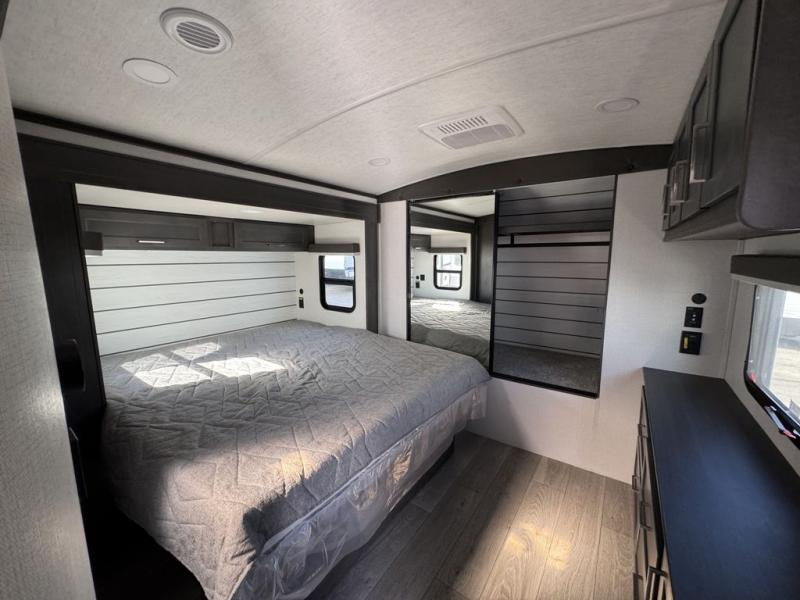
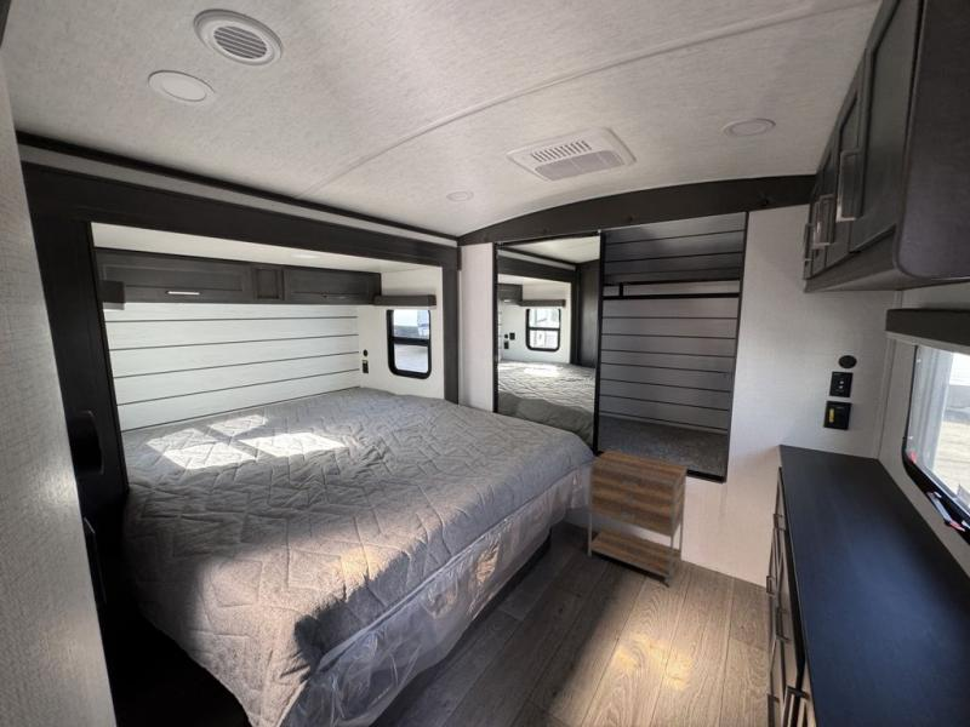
+ nightstand [587,448,687,588]
